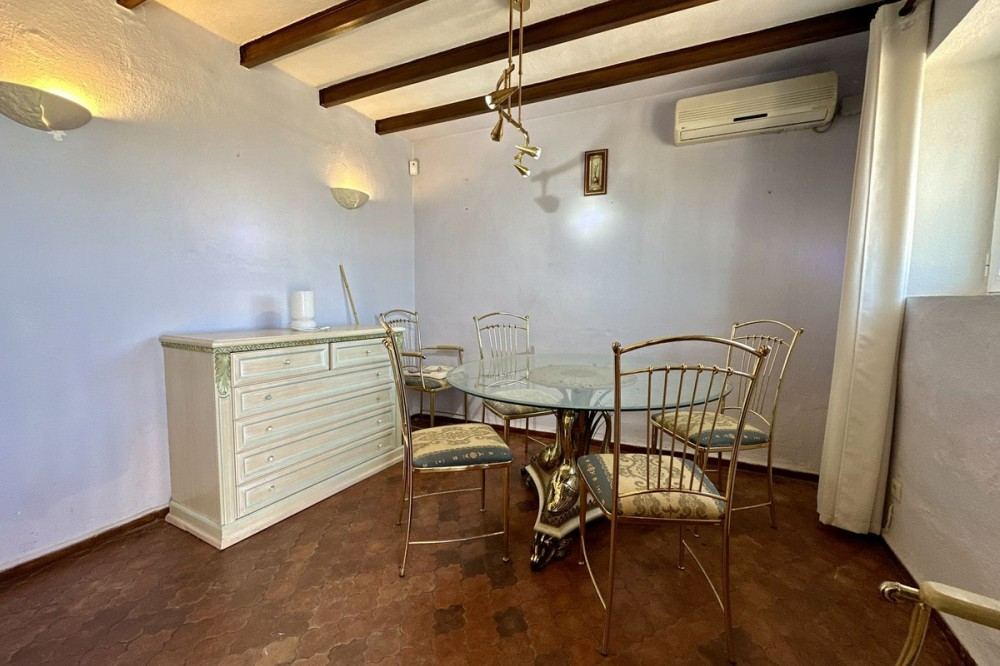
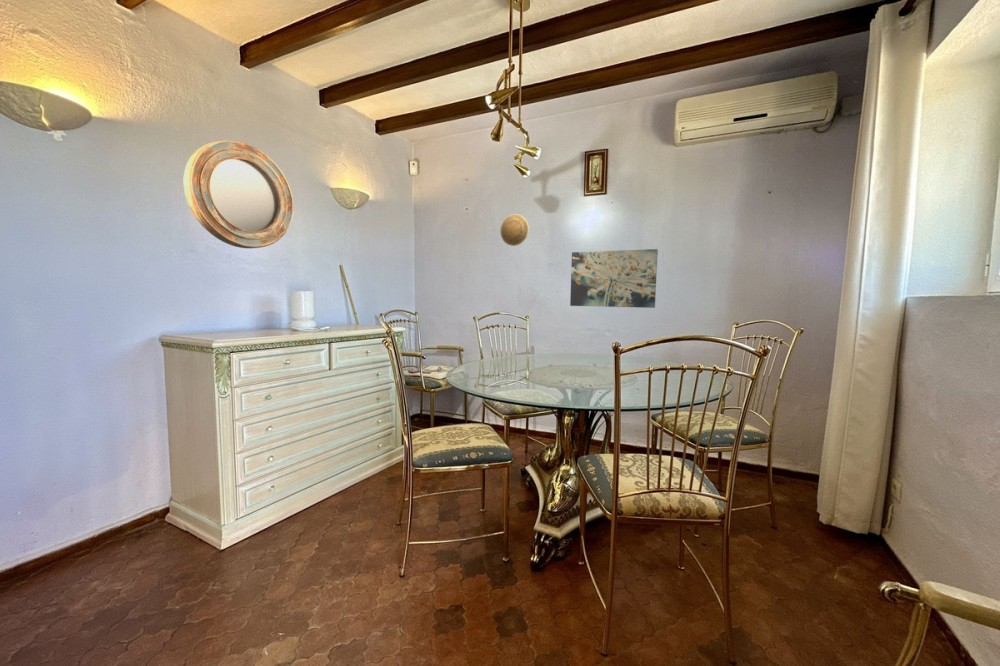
+ home mirror [183,139,295,249]
+ decorative plate [499,213,530,247]
+ wall art [569,248,659,309]
